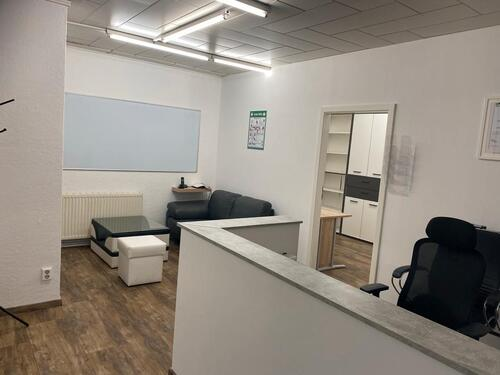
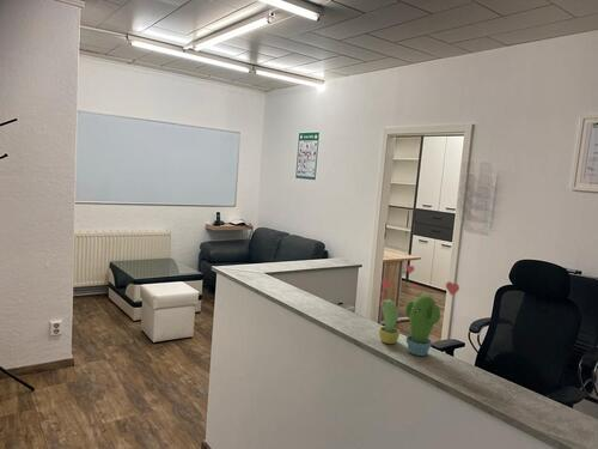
+ potted cactus [378,265,460,357]
